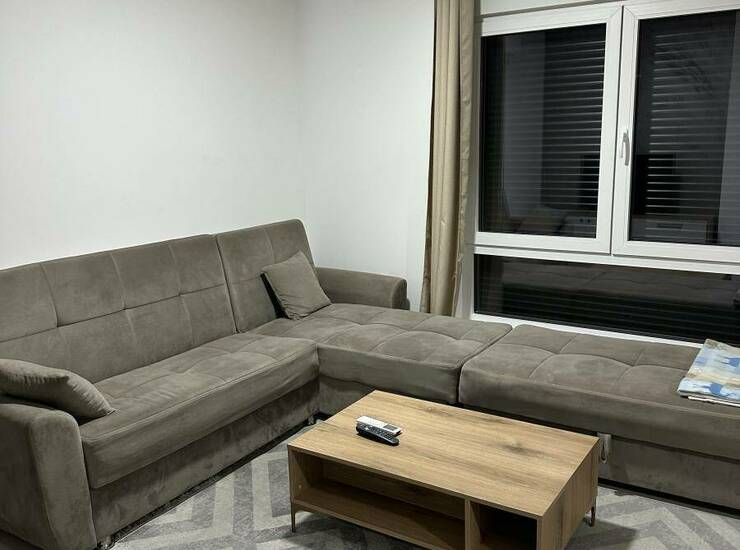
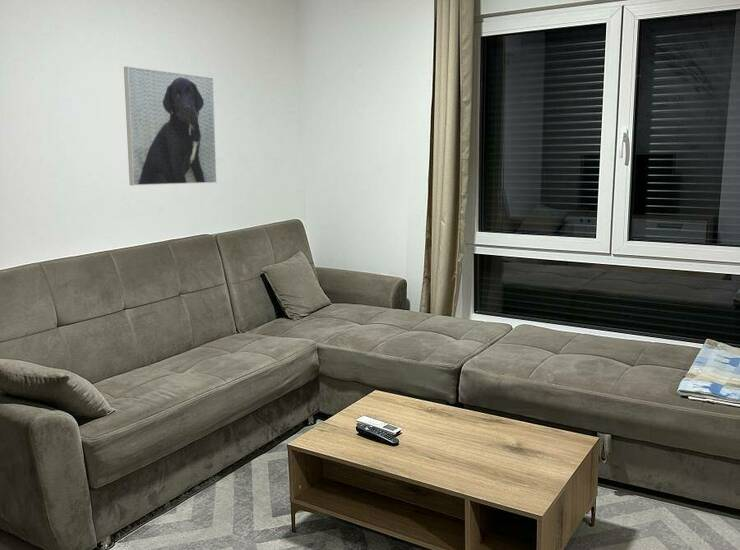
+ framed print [123,65,218,186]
